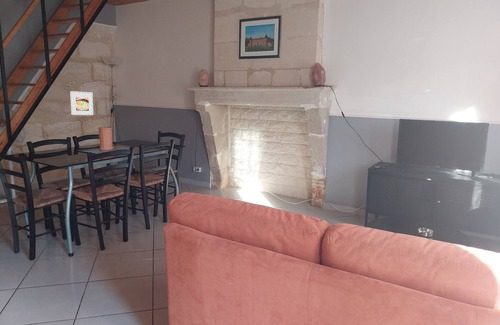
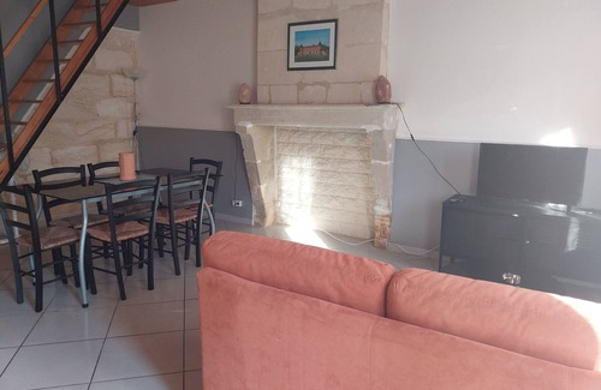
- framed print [69,90,94,116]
